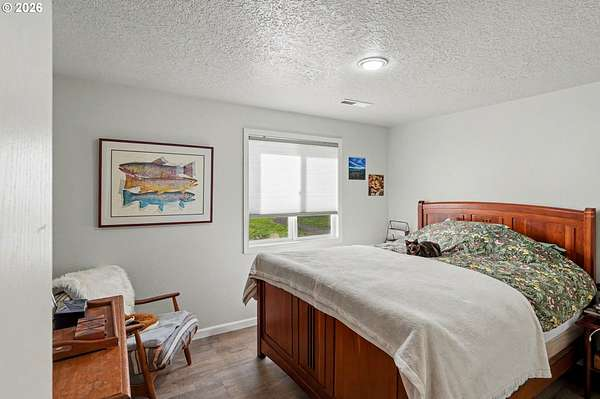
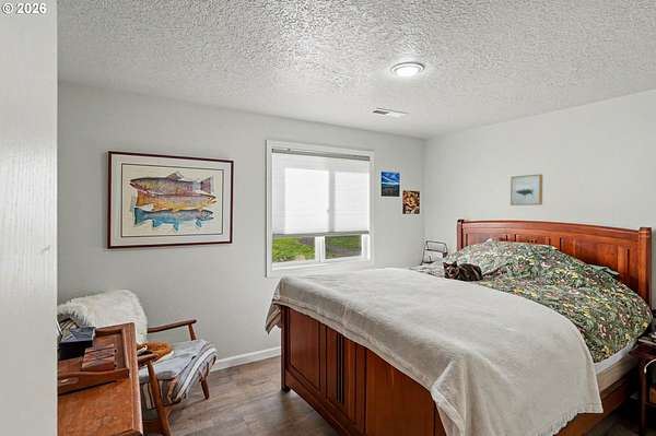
+ wall art [509,173,543,207]
